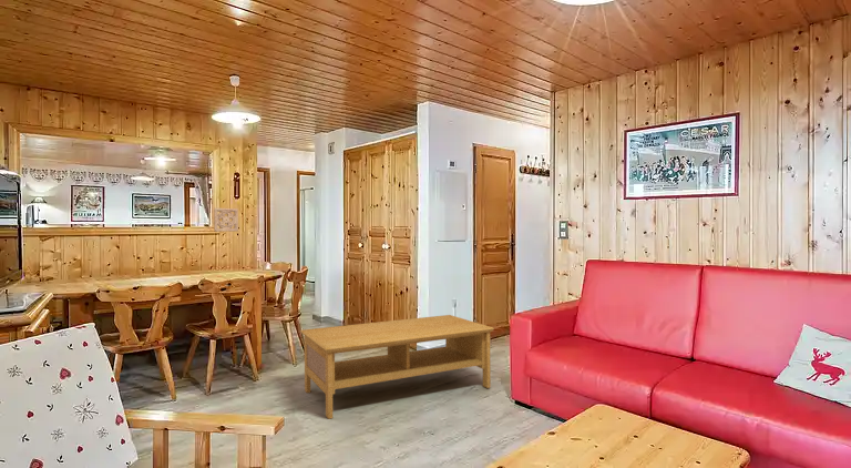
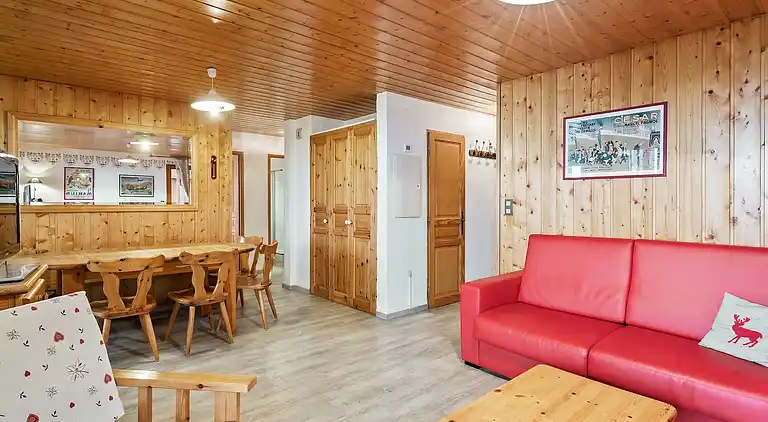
- coffee table [299,314,495,420]
- wall ornament [213,207,239,233]
